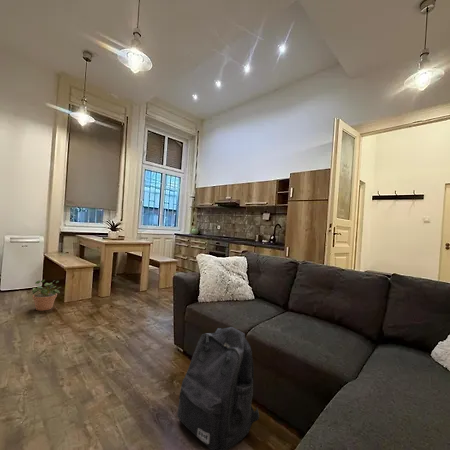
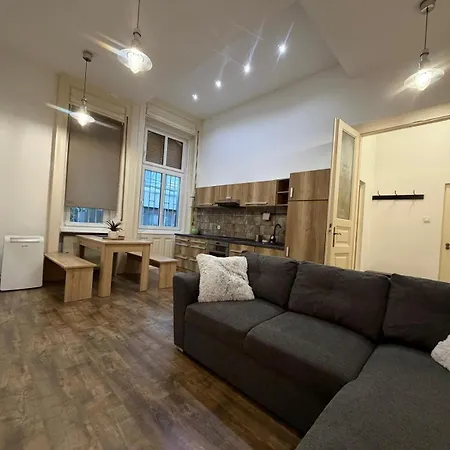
- potted plant [30,279,61,312]
- backpack [176,326,260,450]
